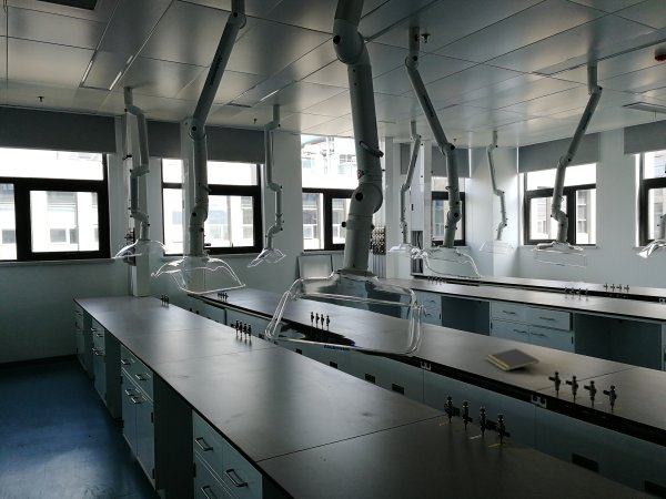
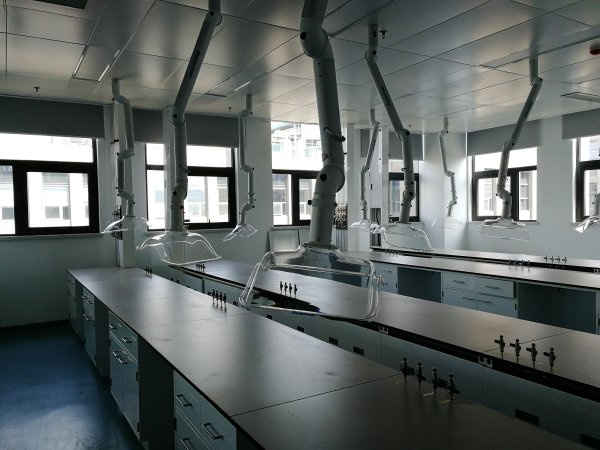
- notepad [485,347,541,371]
